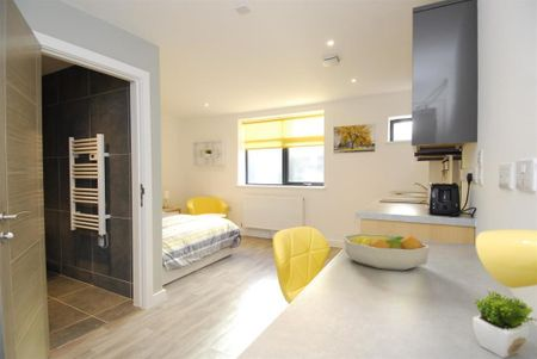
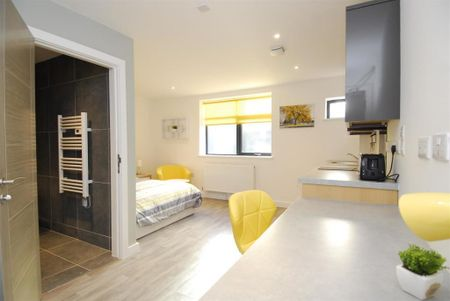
- fruit bowl [341,233,431,272]
